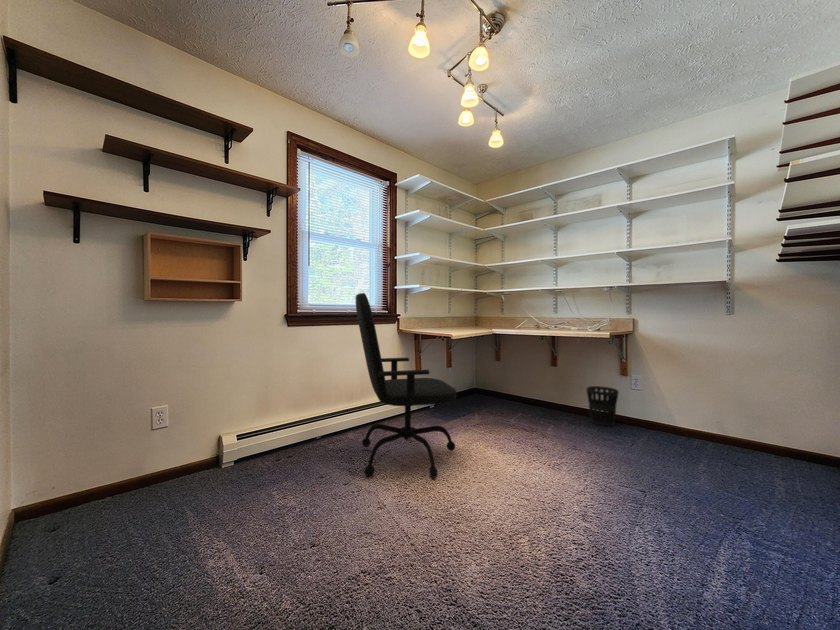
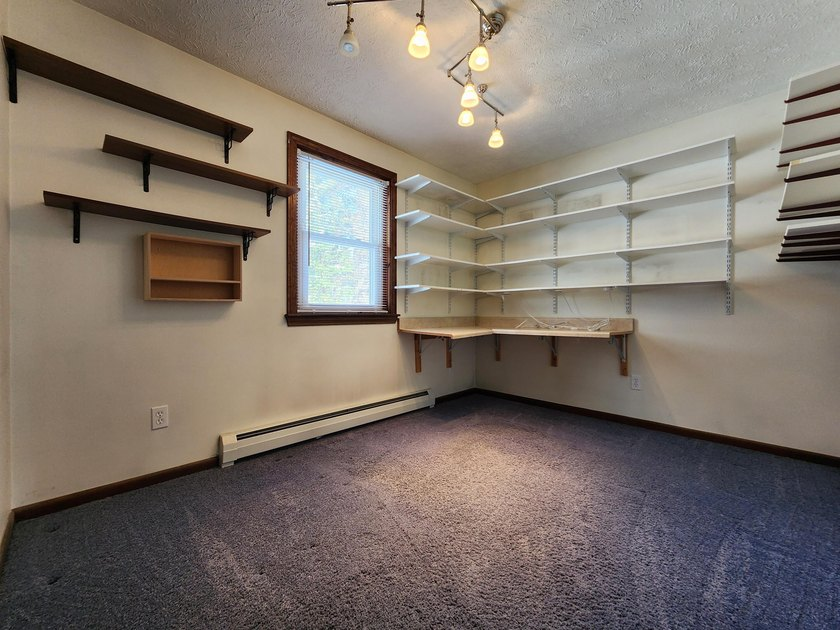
- wastebasket [586,385,620,427]
- office chair [355,292,457,479]
